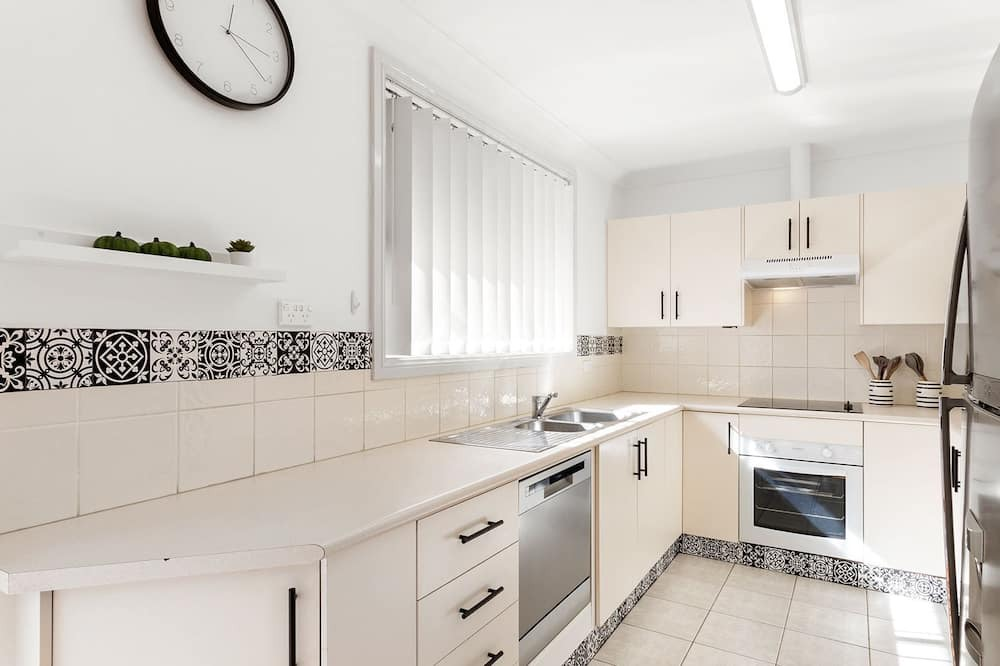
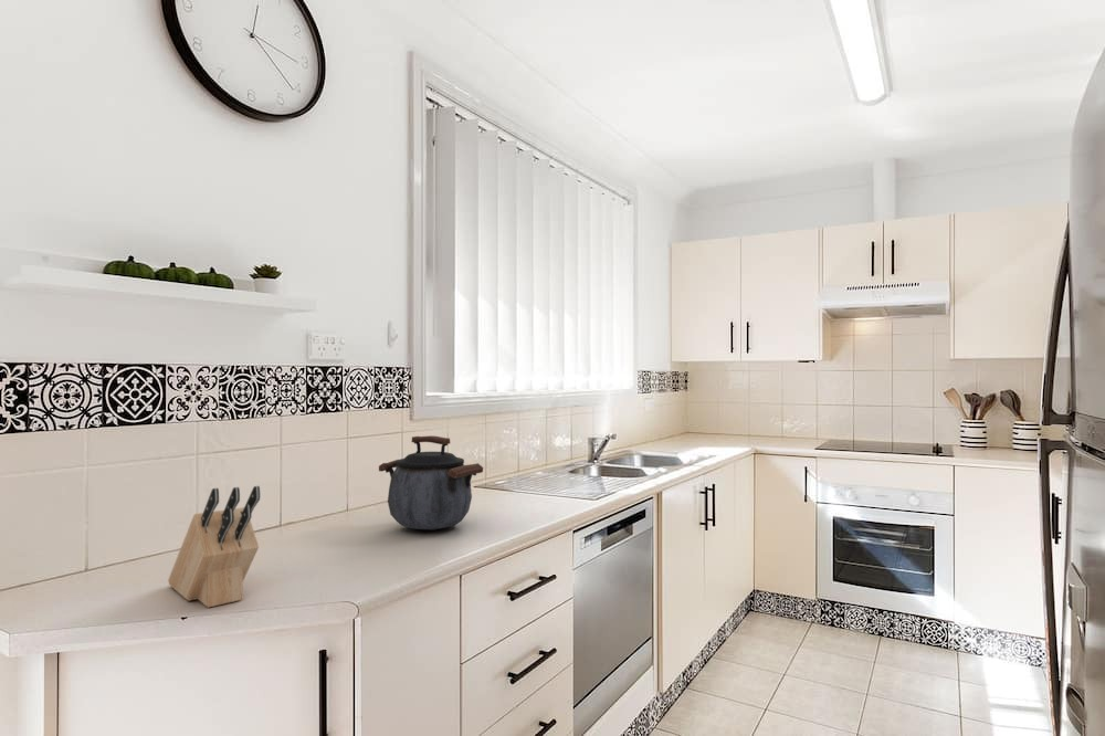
+ kettle [378,434,484,530]
+ knife block [167,485,261,609]
